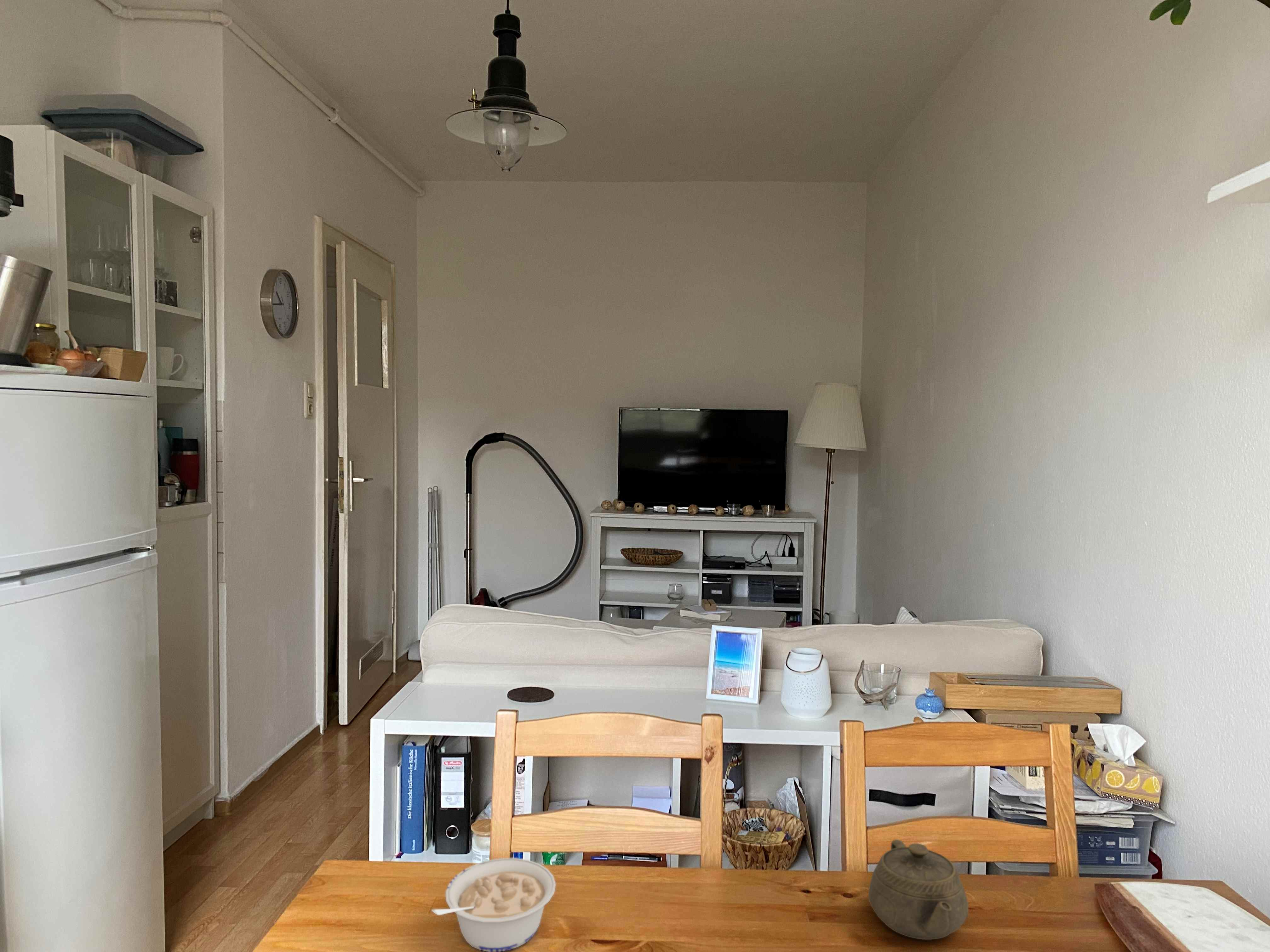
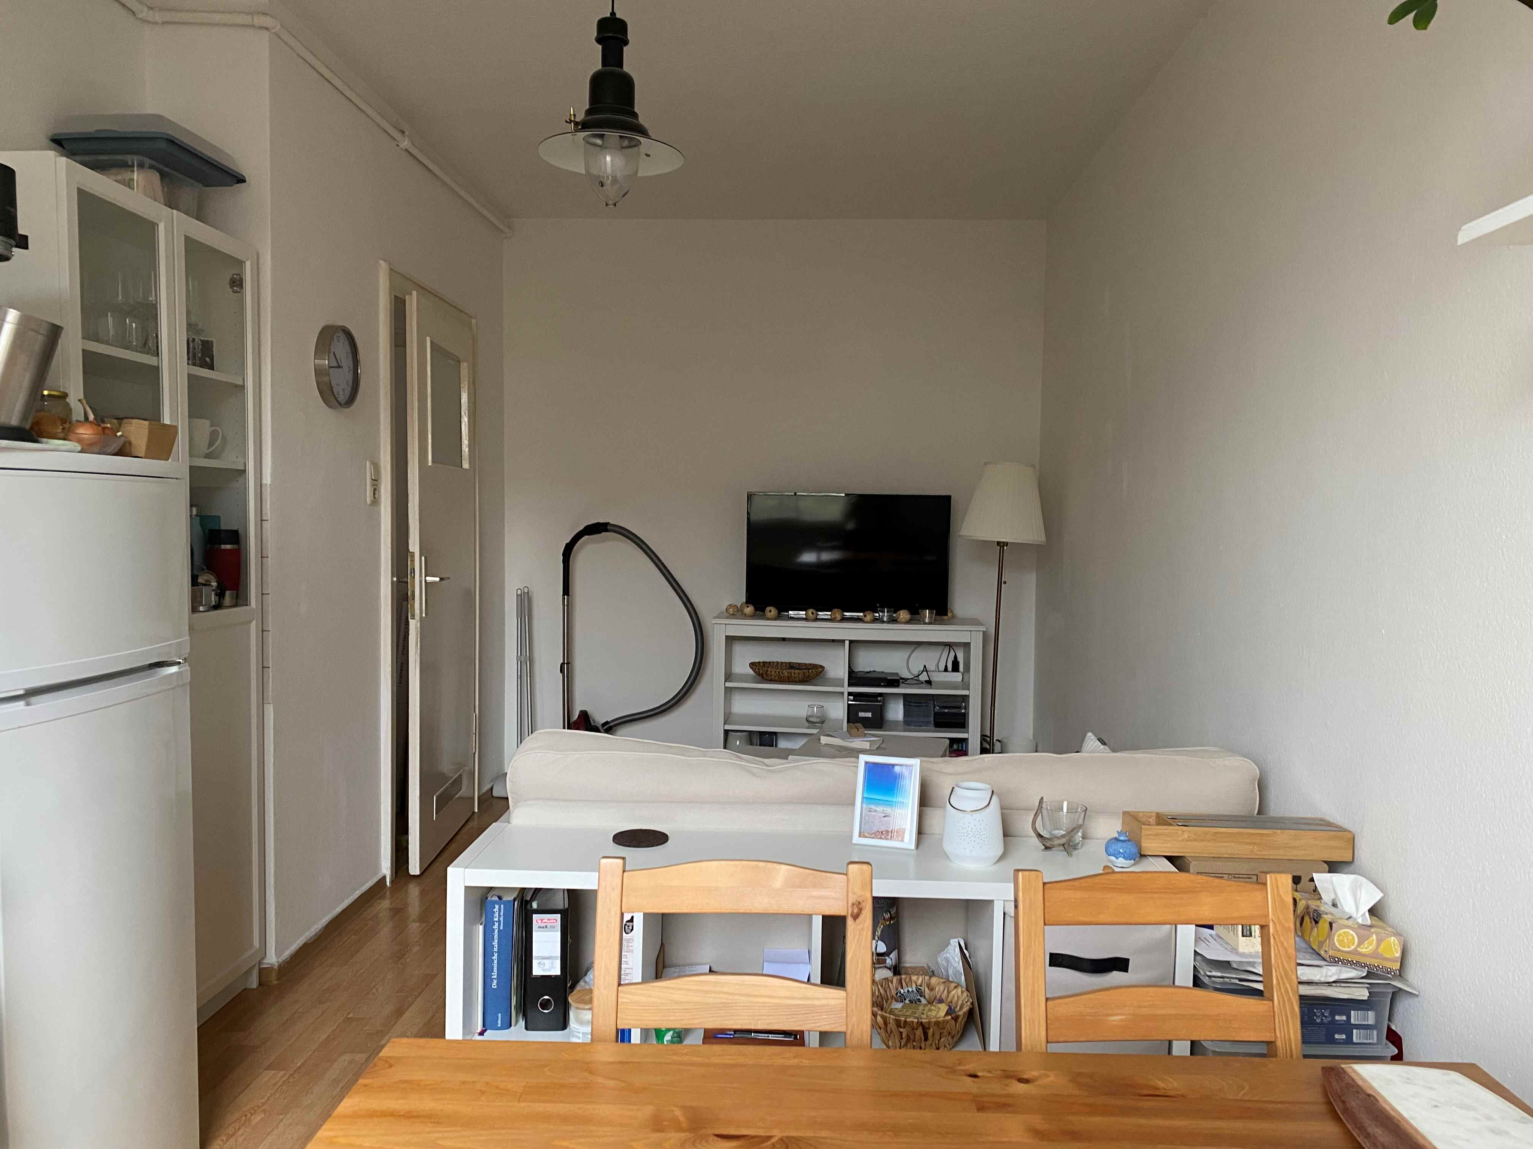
- teapot [868,839,969,940]
- legume [431,858,556,952]
